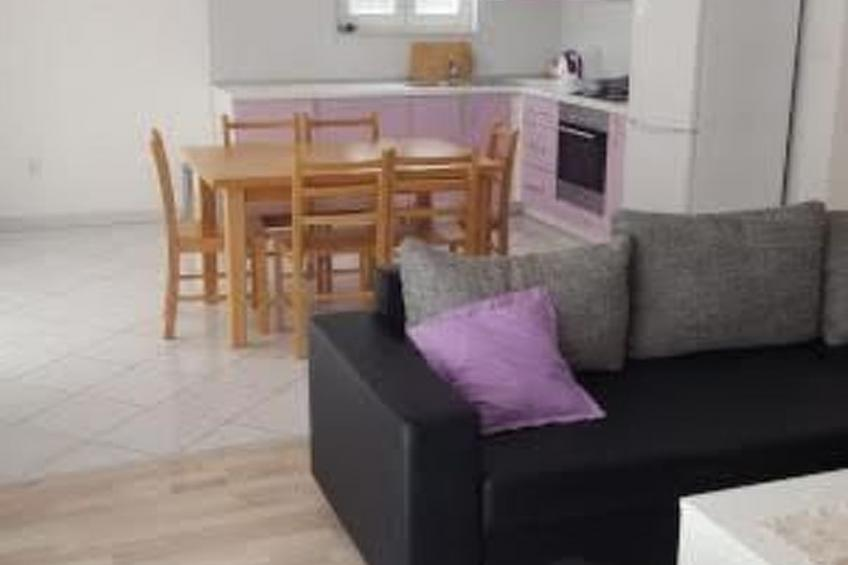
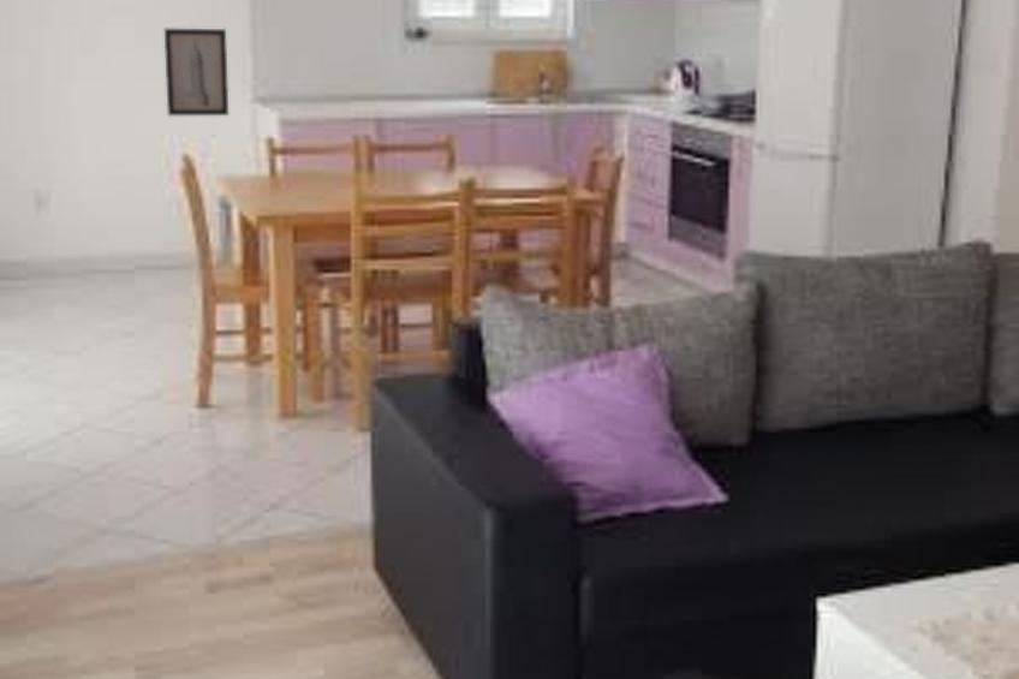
+ wall art [163,28,230,117]
